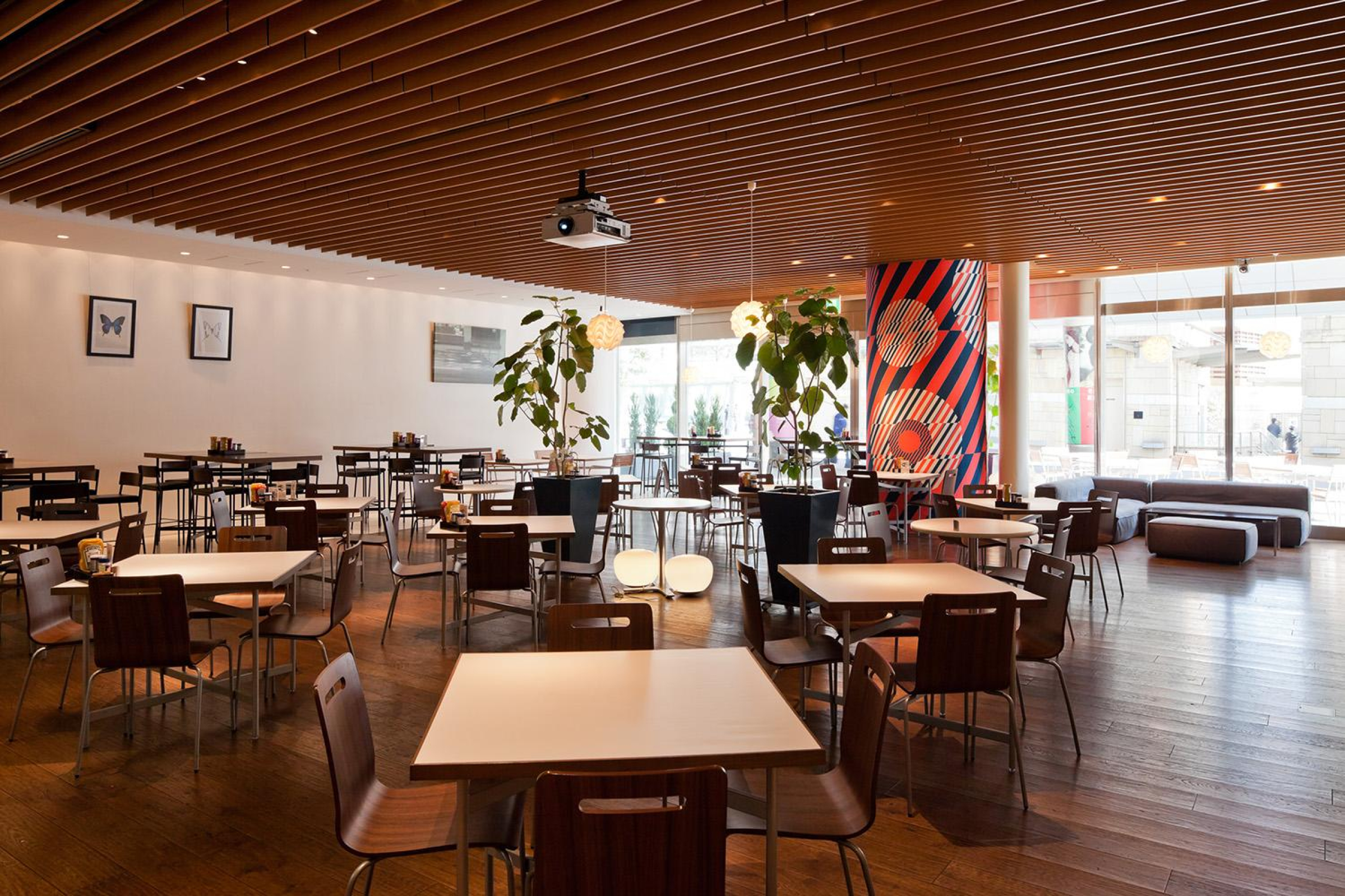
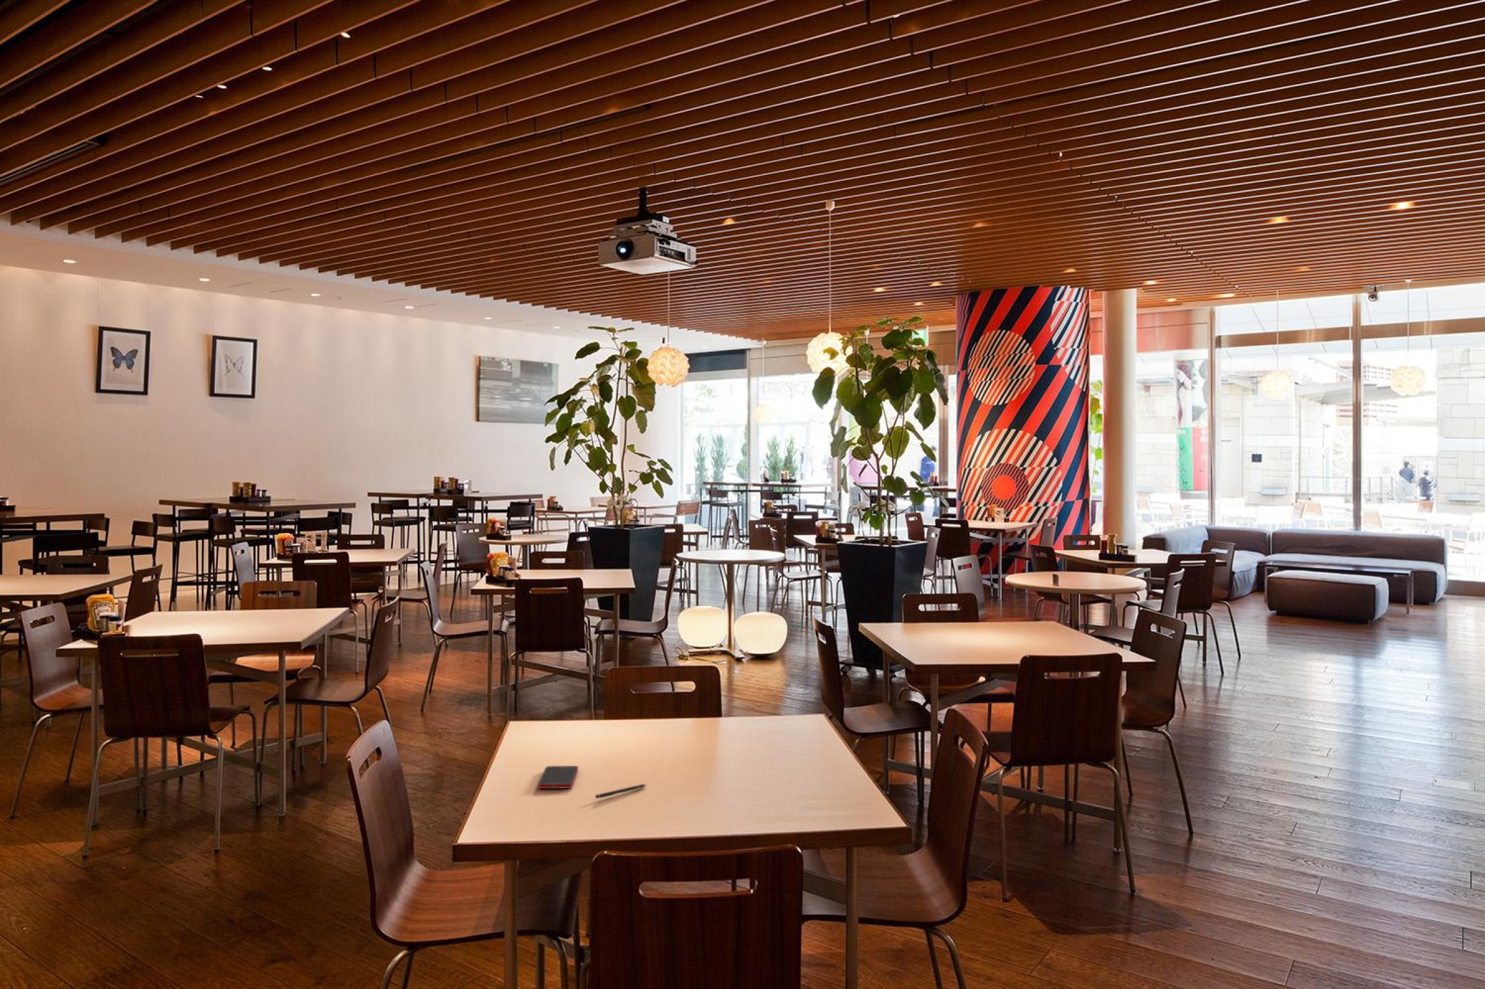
+ cell phone [538,765,579,789]
+ pen [595,784,647,799]
